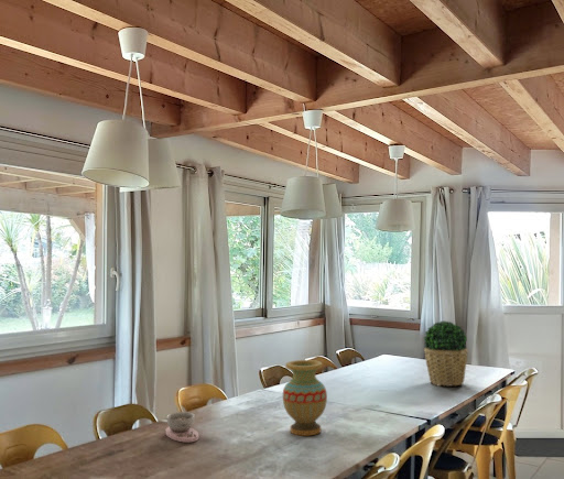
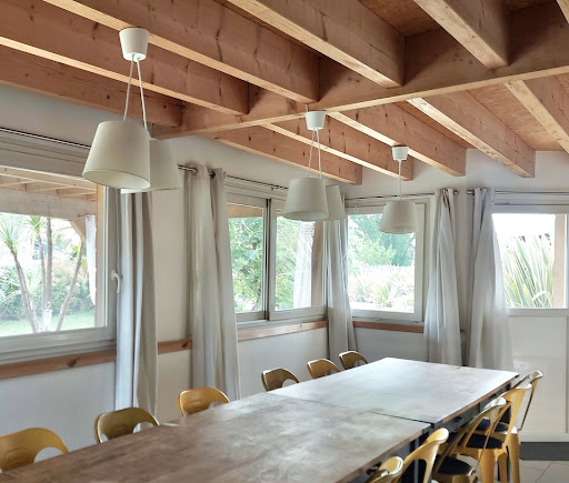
- vase [282,359,328,437]
- bowl [165,411,199,444]
- potted plant [422,320,469,388]
